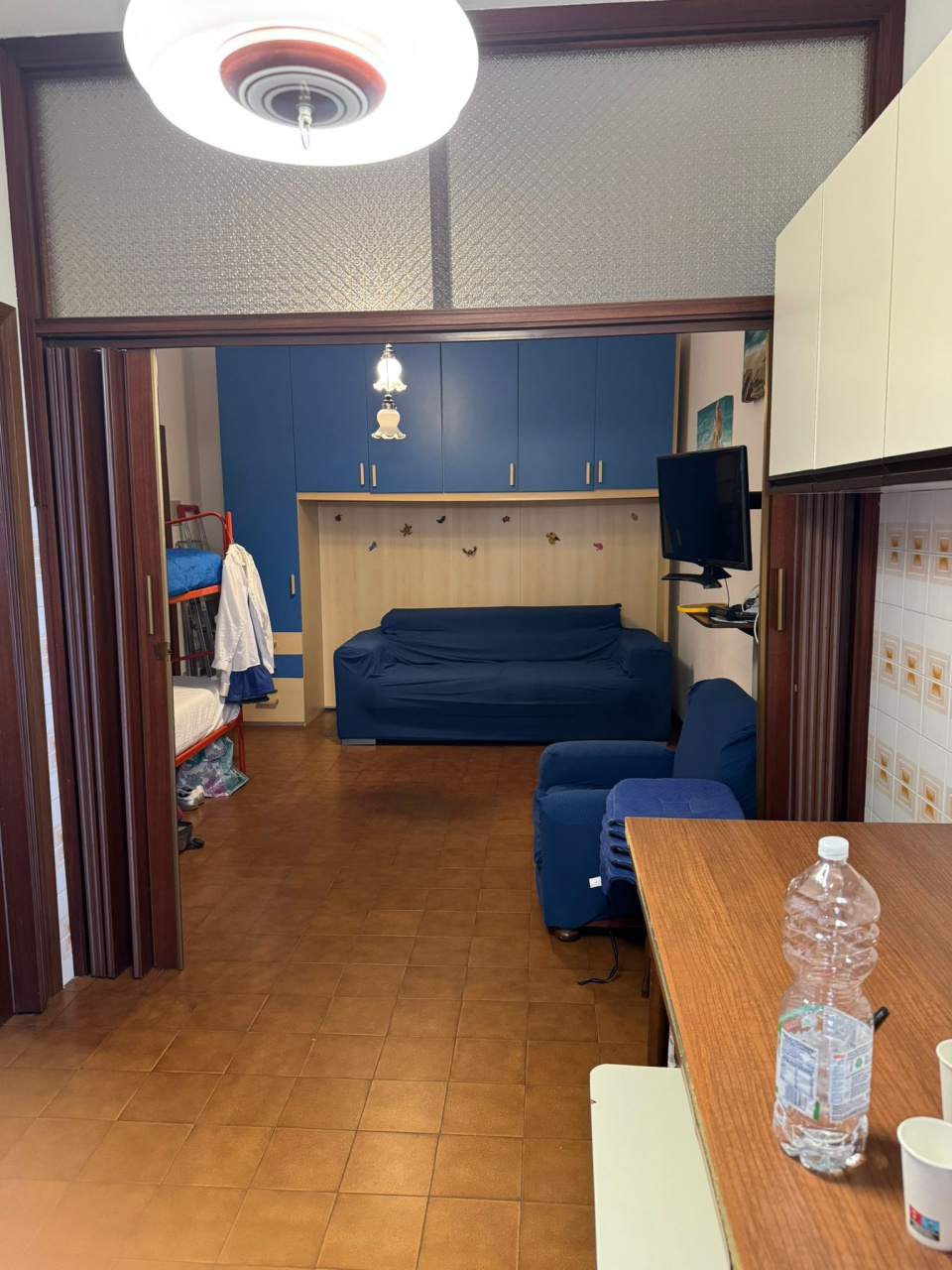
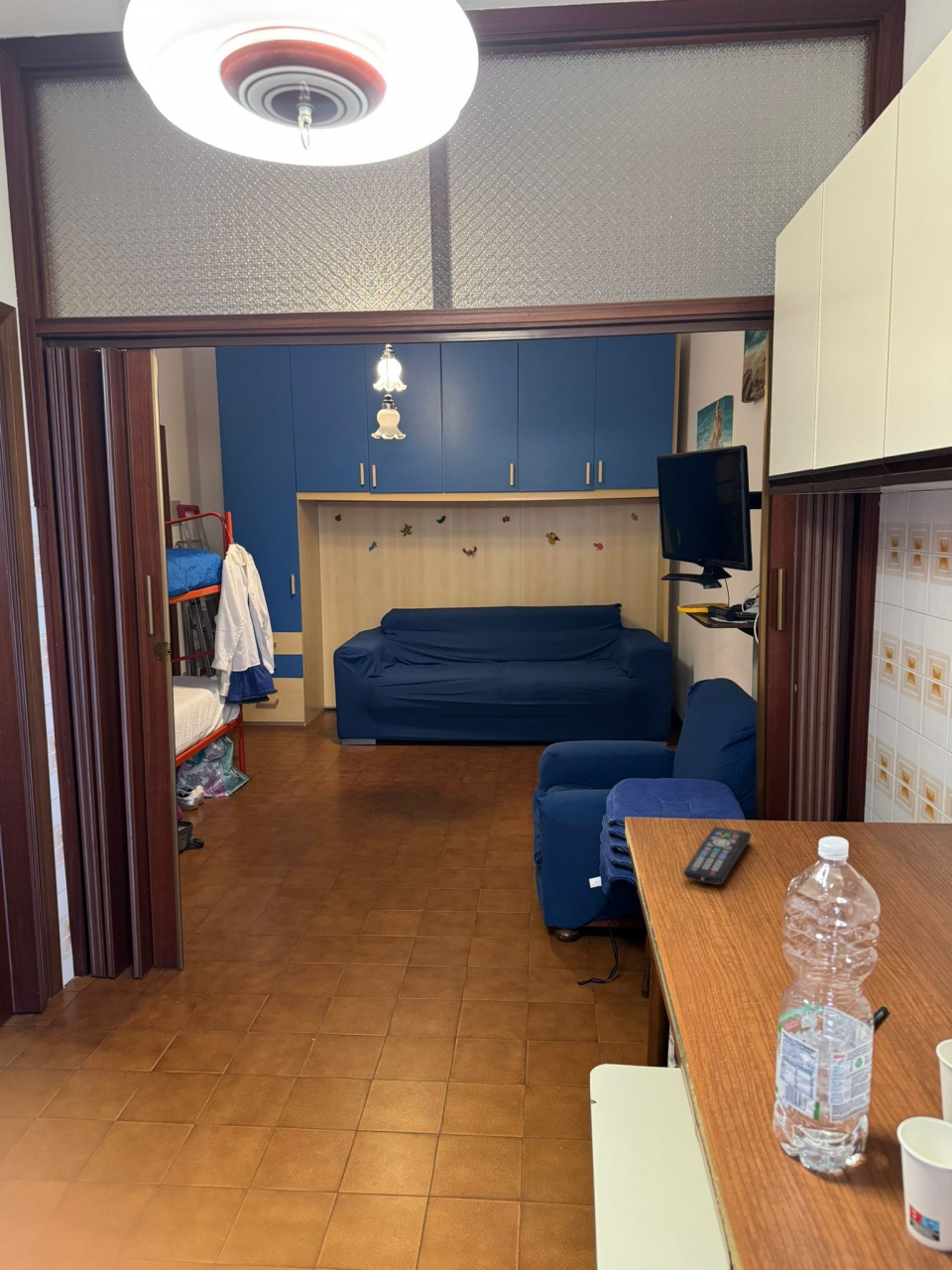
+ remote control [682,826,753,886]
